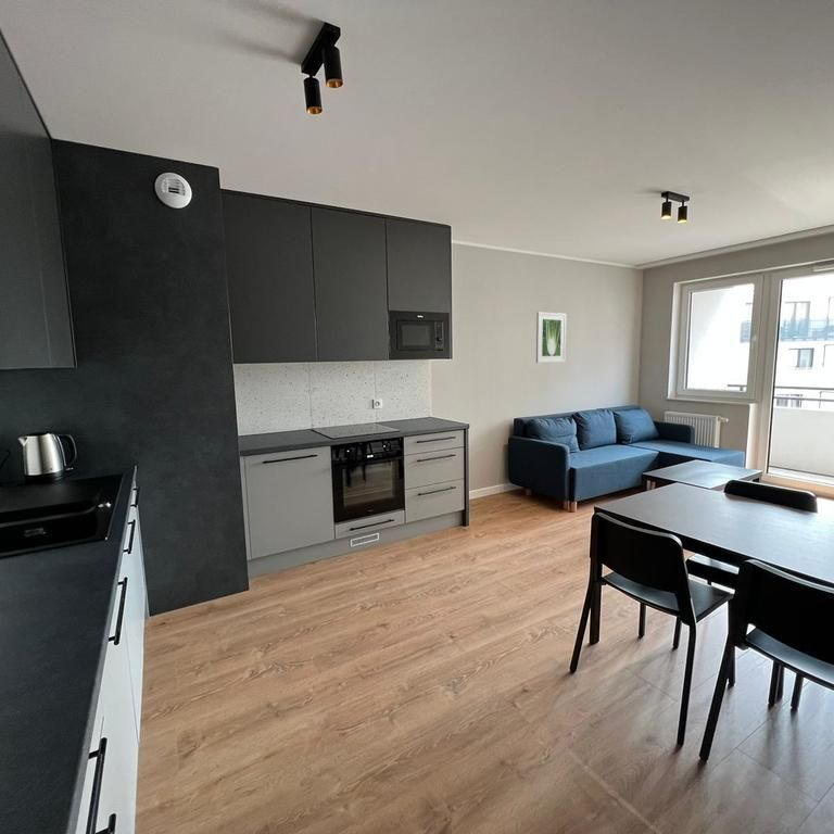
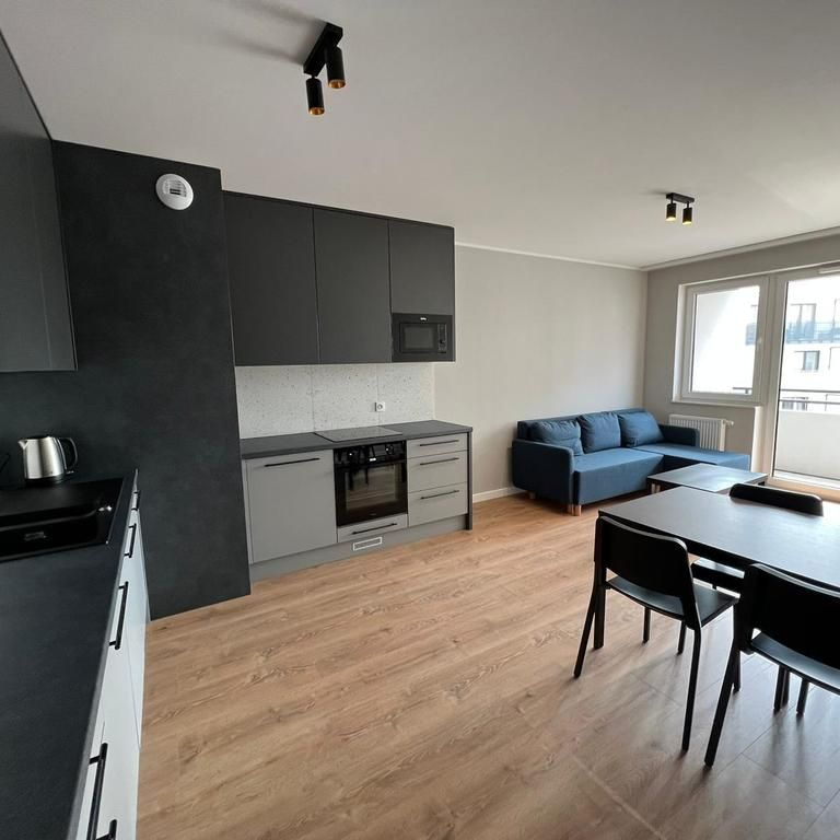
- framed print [535,312,567,364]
